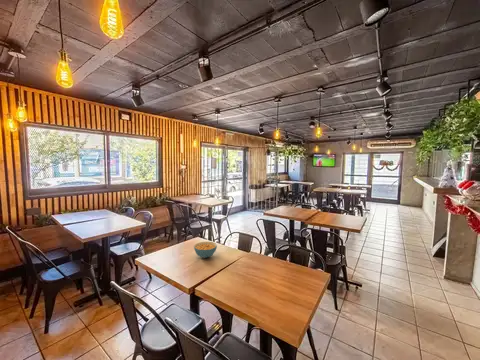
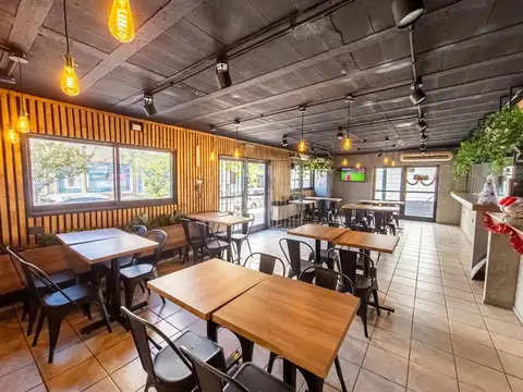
- cereal bowl [193,241,218,259]
